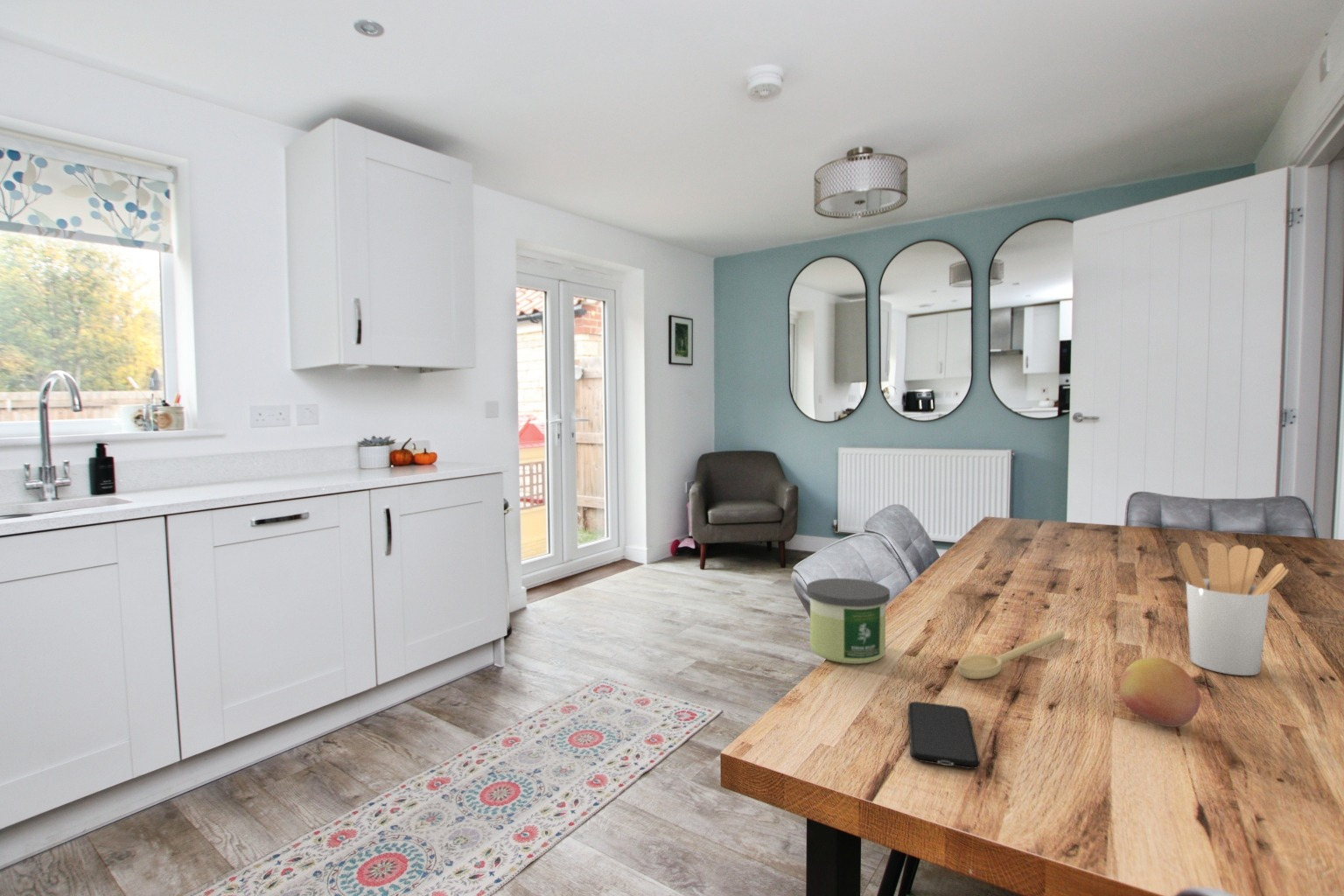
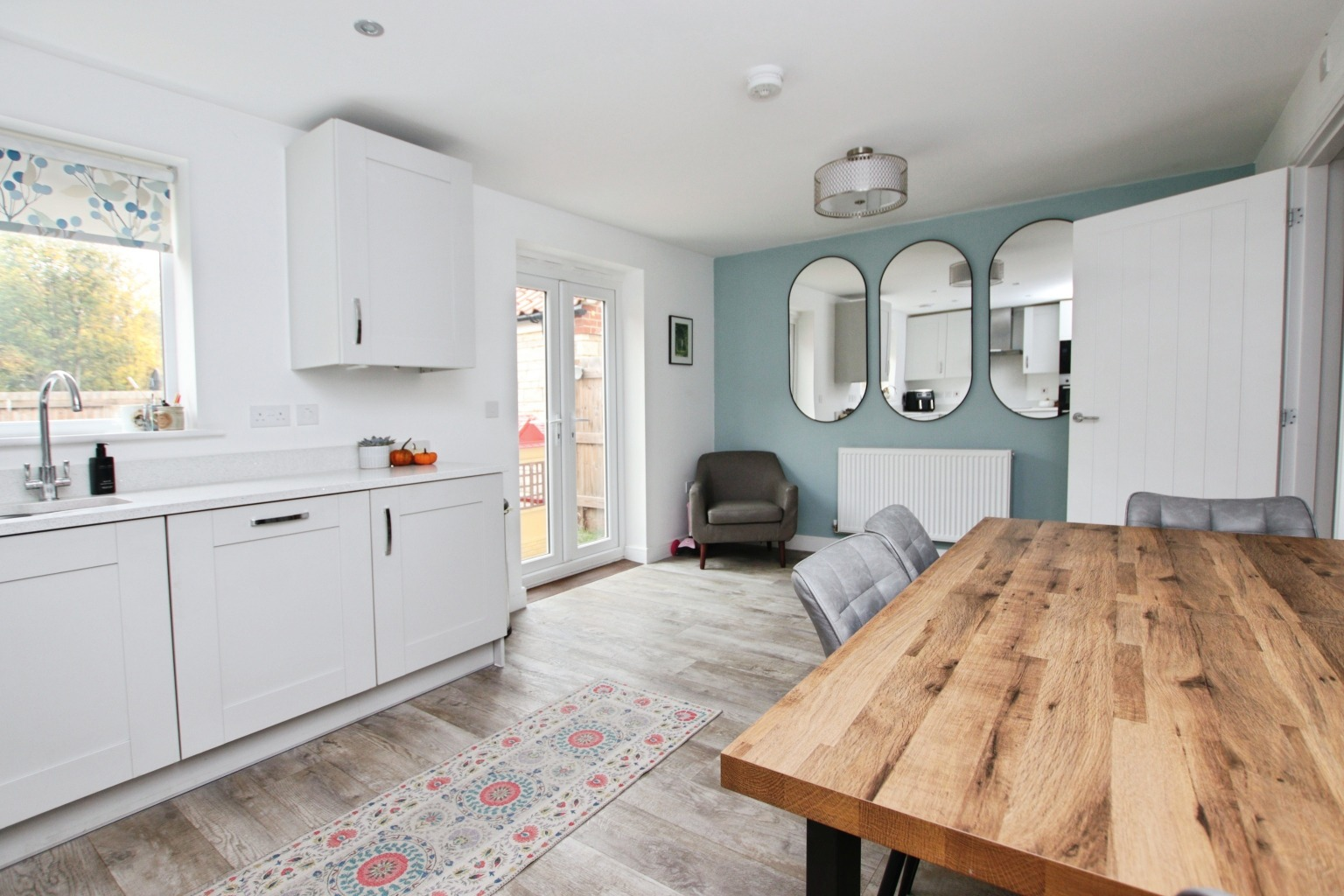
- fruit [1119,656,1201,728]
- smartphone [907,701,981,770]
- spoon [957,630,1065,680]
- candle [806,577,891,665]
- utensil holder [1177,542,1290,676]
